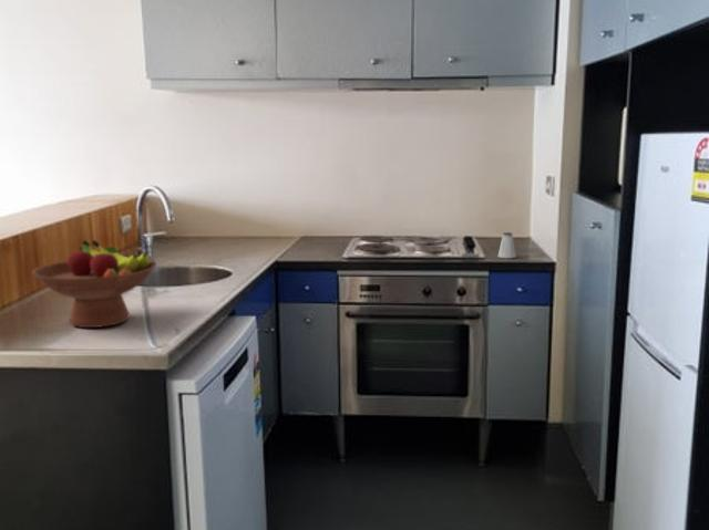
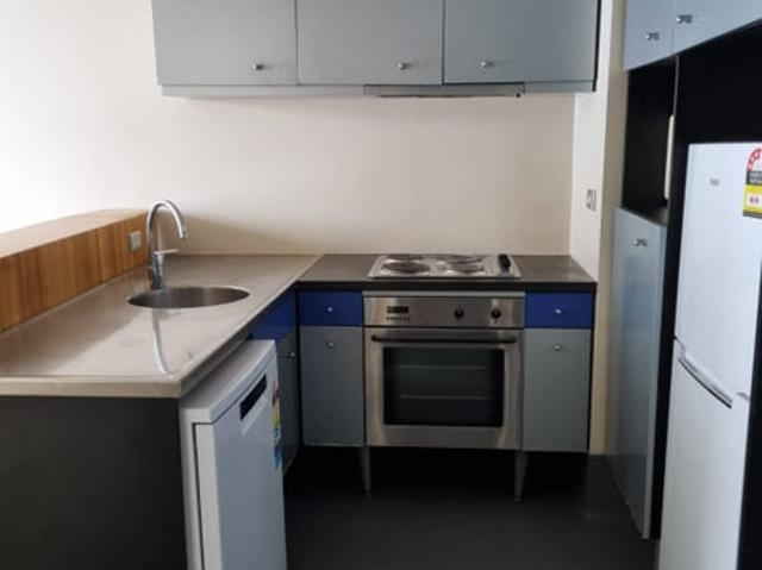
- fruit bowl [31,239,157,329]
- saltshaker [496,231,517,259]
